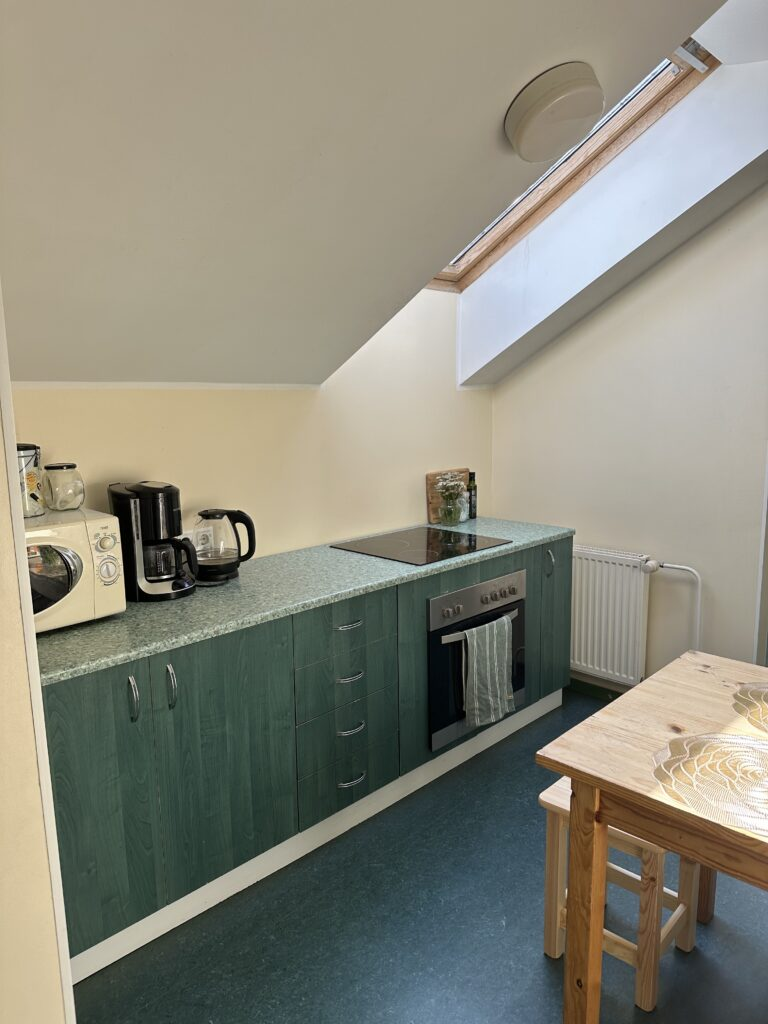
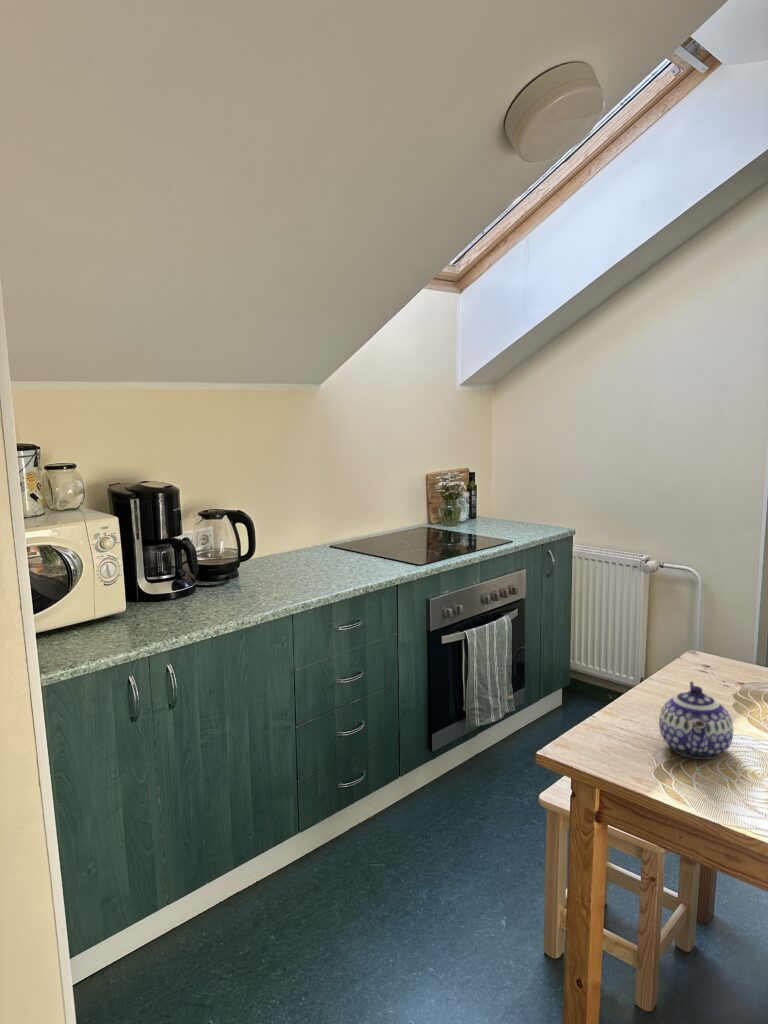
+ teapot [658,680,734,760]
